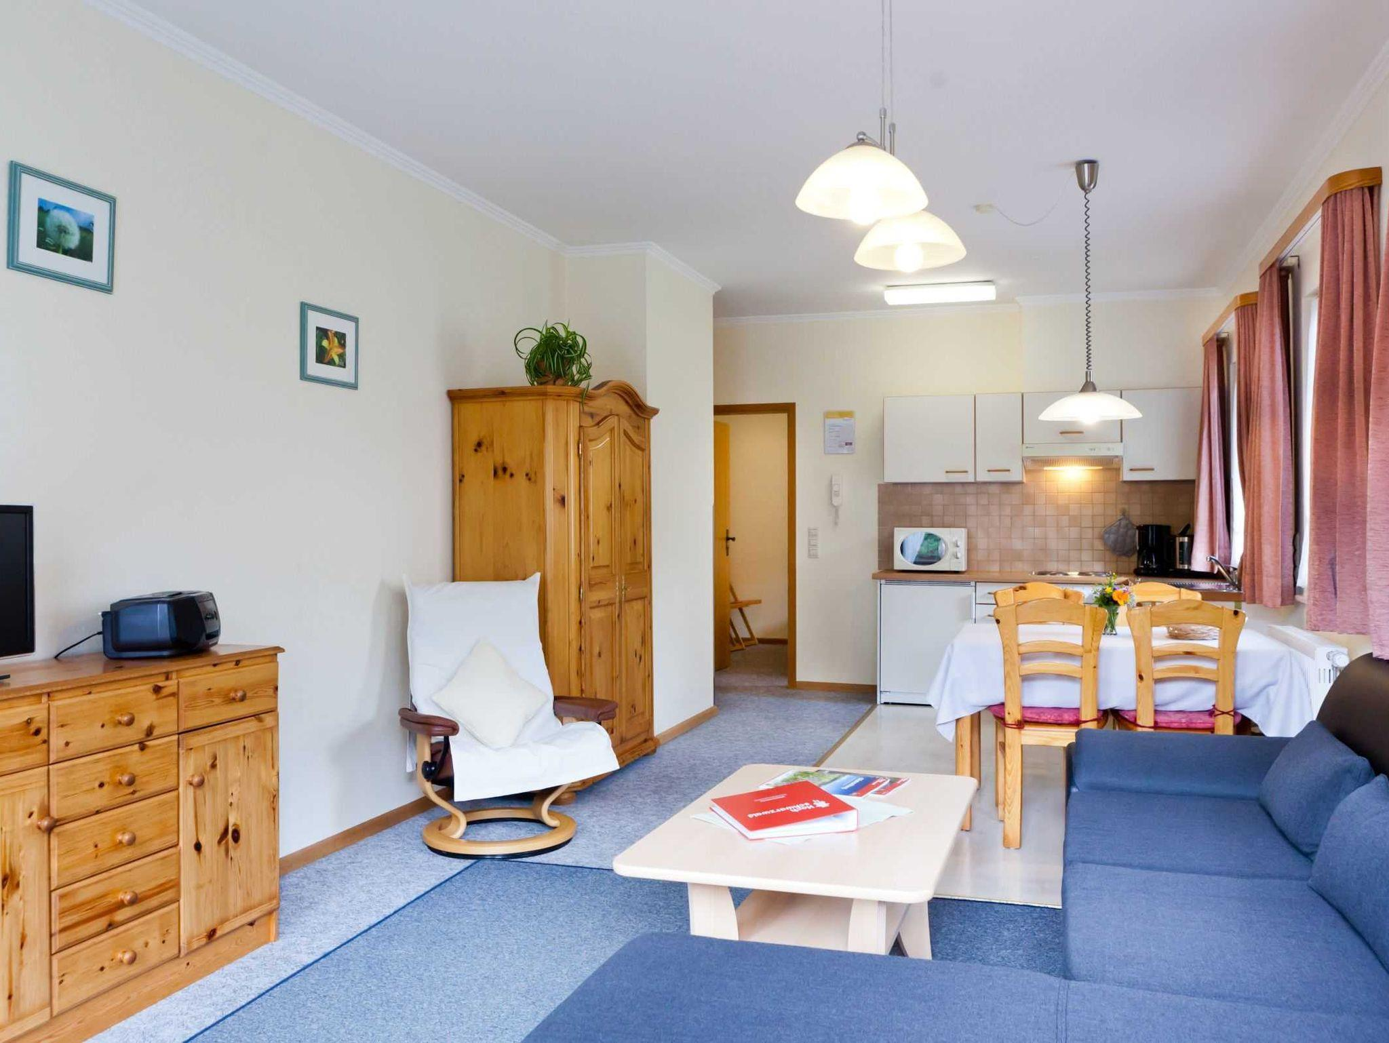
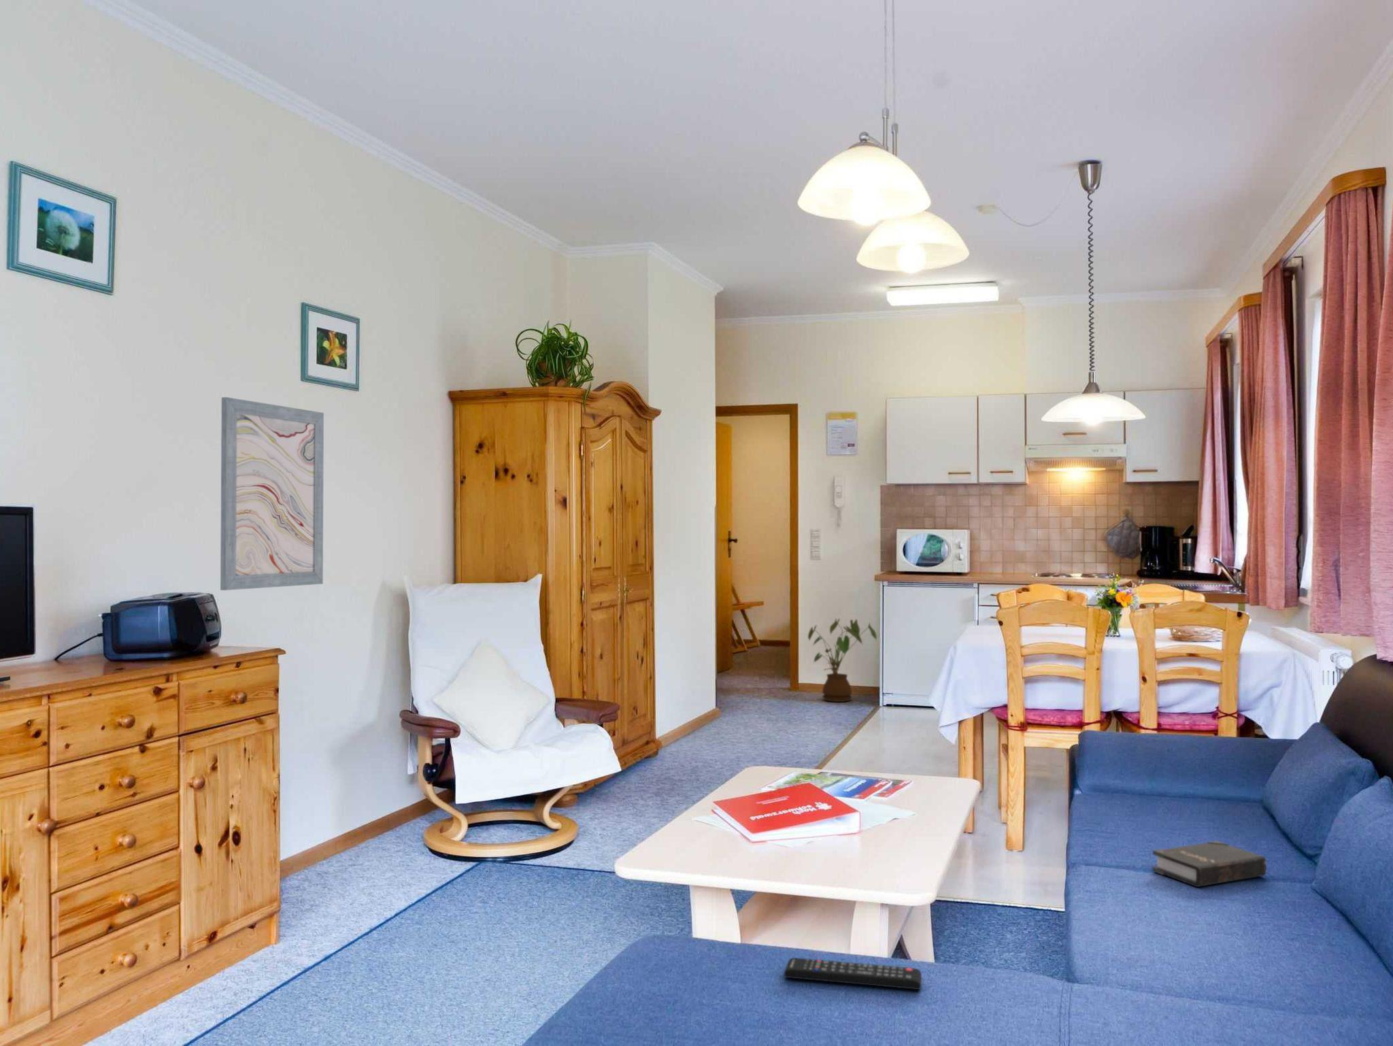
+ house plant [807,619,878,702]
+ hardback book [1151,839,1267,888]
+ remote control [783,957,923,990]
+ wall art [220,397,324,591]
